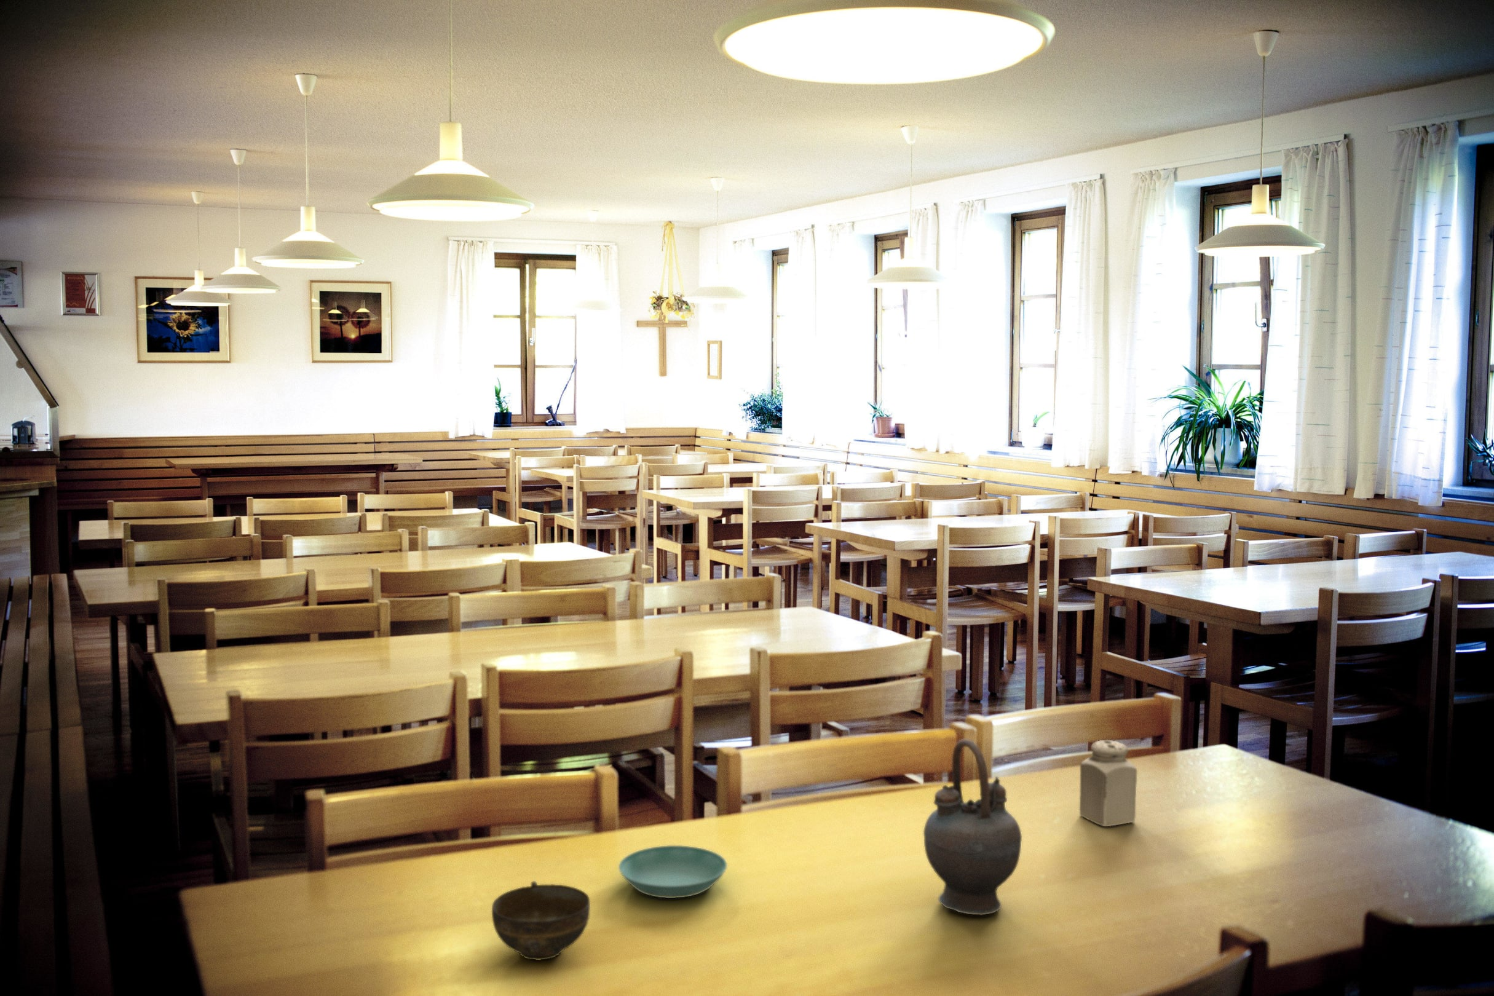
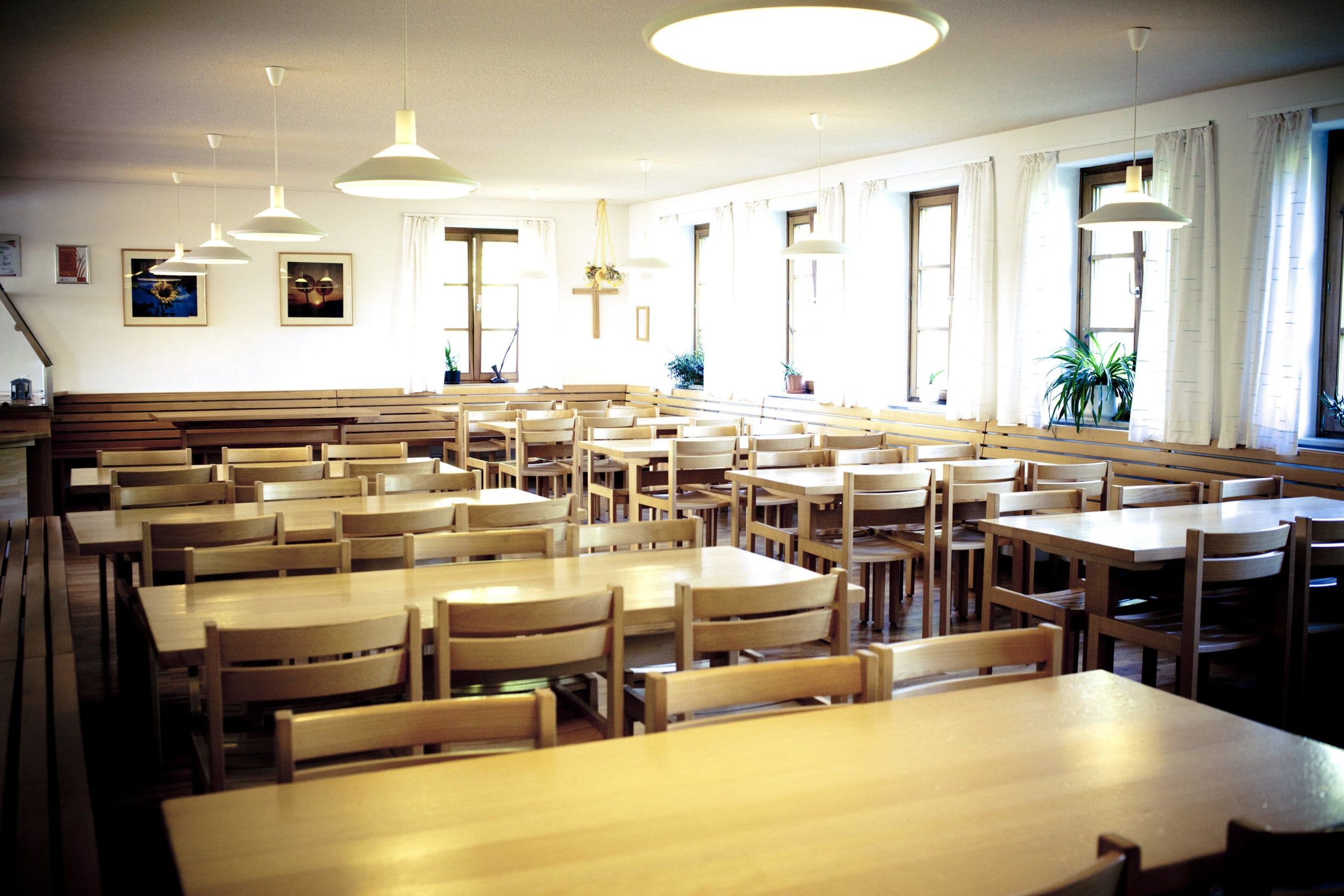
- salt shaker [1079,739,1137,827]
- saucer [618,845,728,899]
- cup [491,880,591,960]
- teapot [923,738,1023,916]
